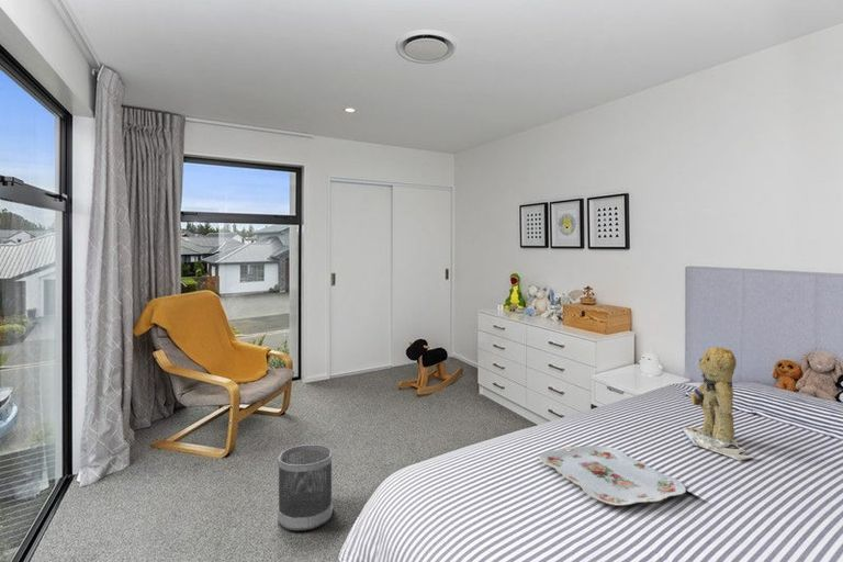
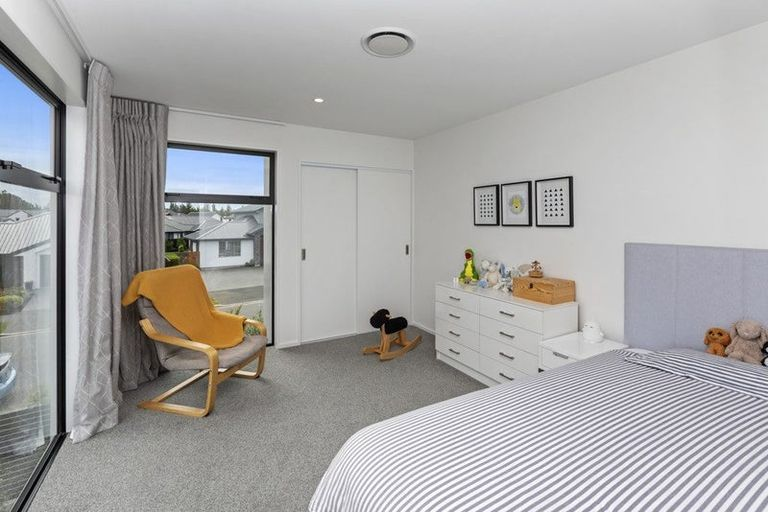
- serving tray [538,445,687,507]
- teddy bear [682,346,755,462]
- wastebasket [277,443,334,531]
